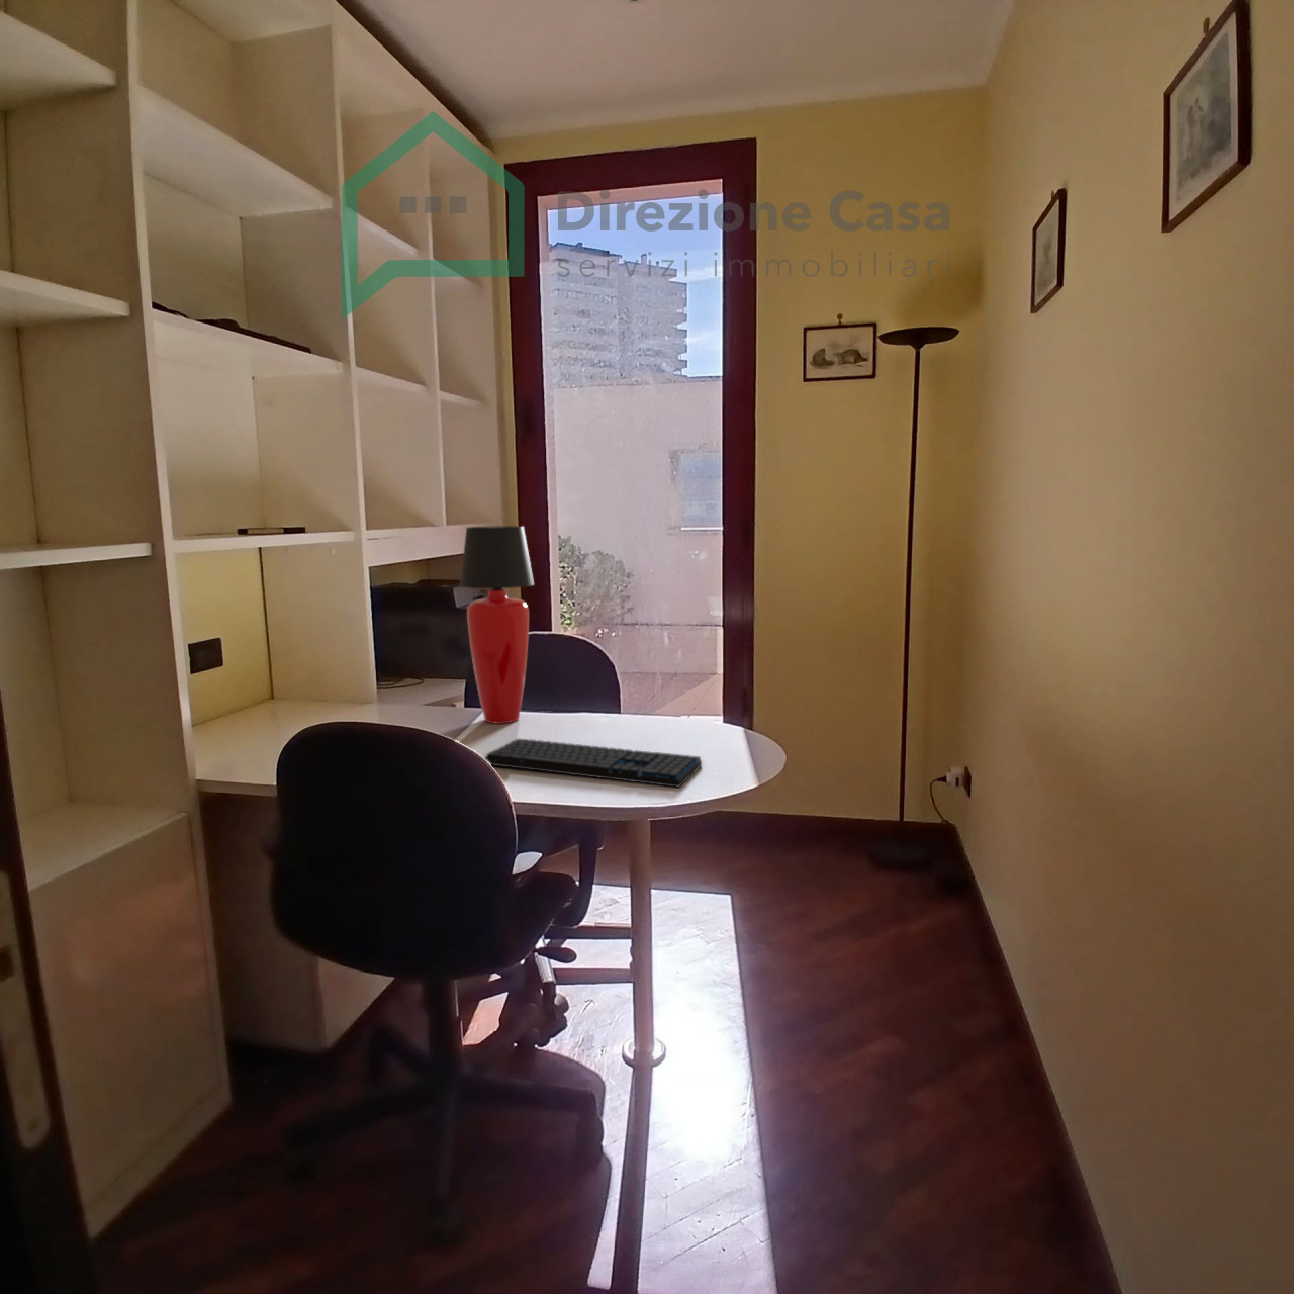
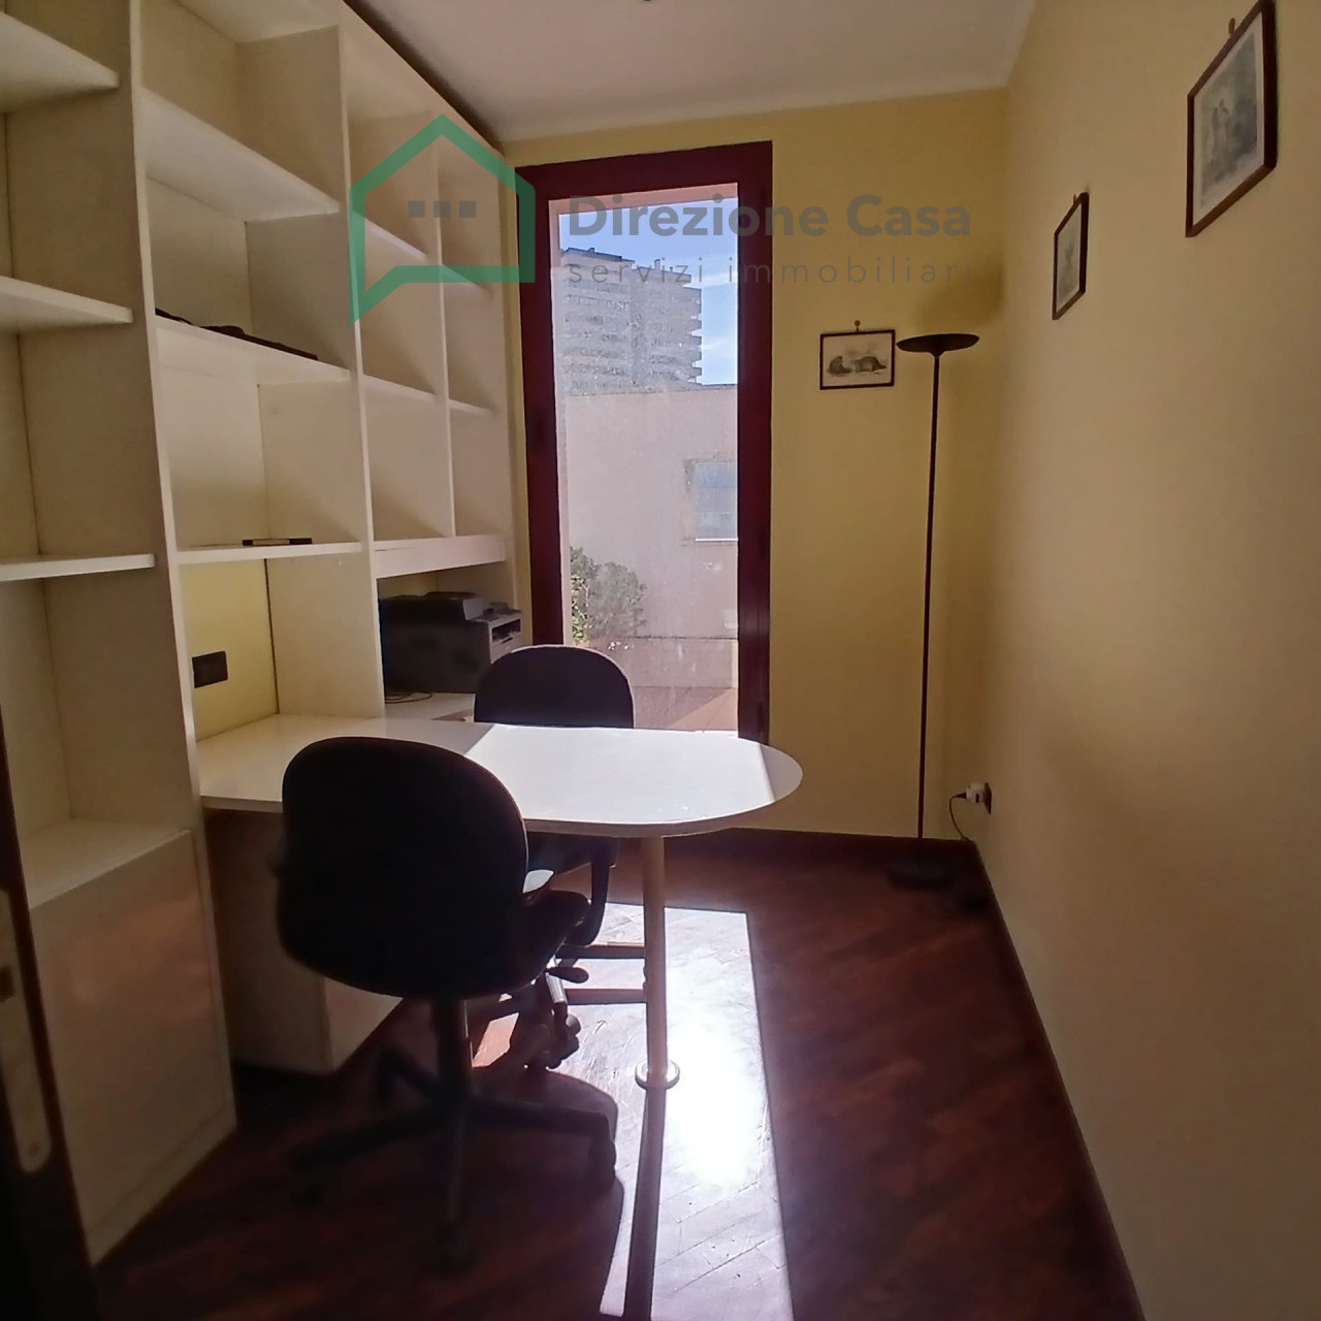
- table lamp [459,525,534,725]
- keyboard [483,737,703,788]
